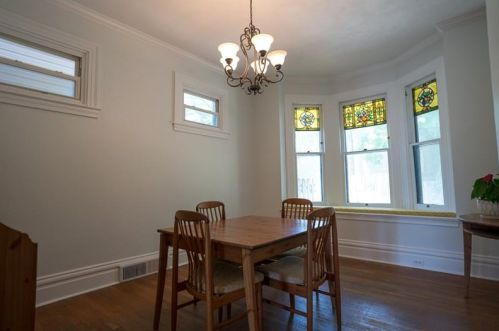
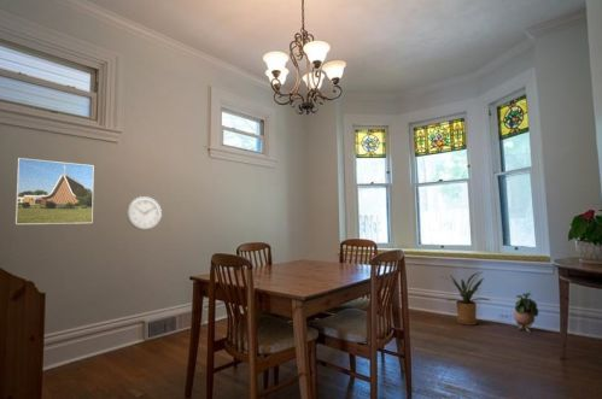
+ house plant [438,270,492,327]
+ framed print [14,157,95,225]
+ wall clock [125,195,163,231]
+ potted plant [513,291,539,334]
